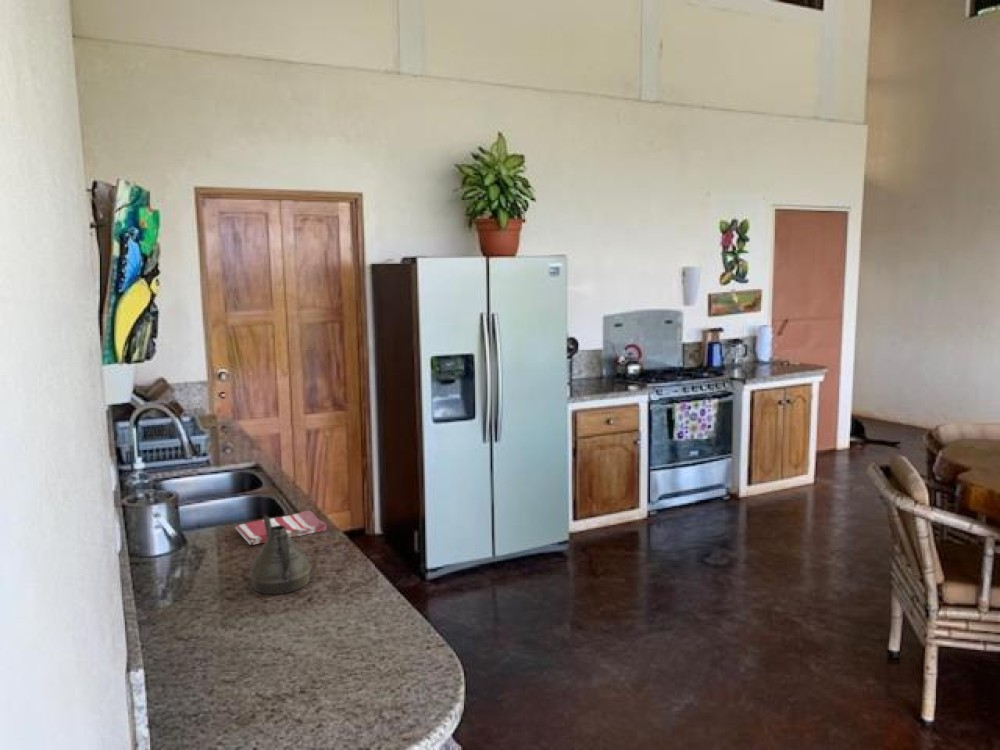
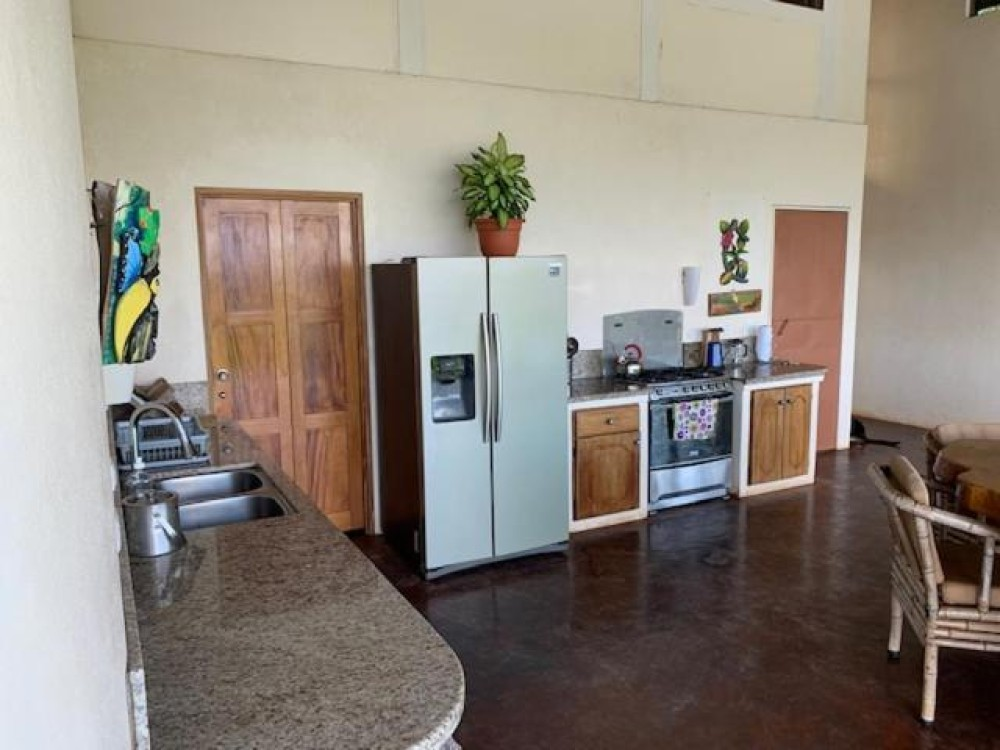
- dish towel [235,509,328,546]
- teapot [247,514,313,595]
